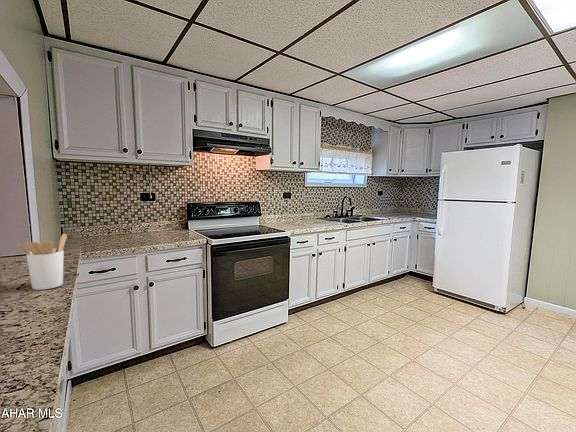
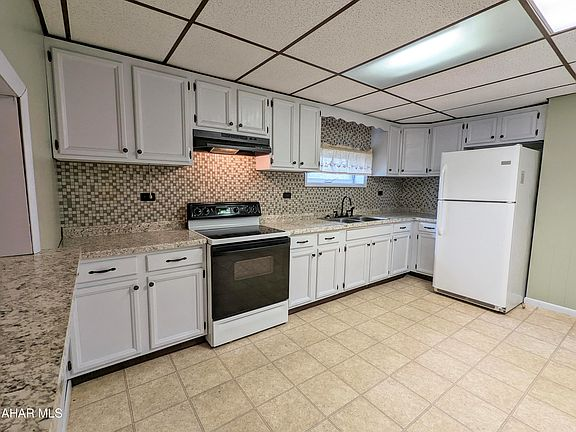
- utensil holder [16,233,68,291]
